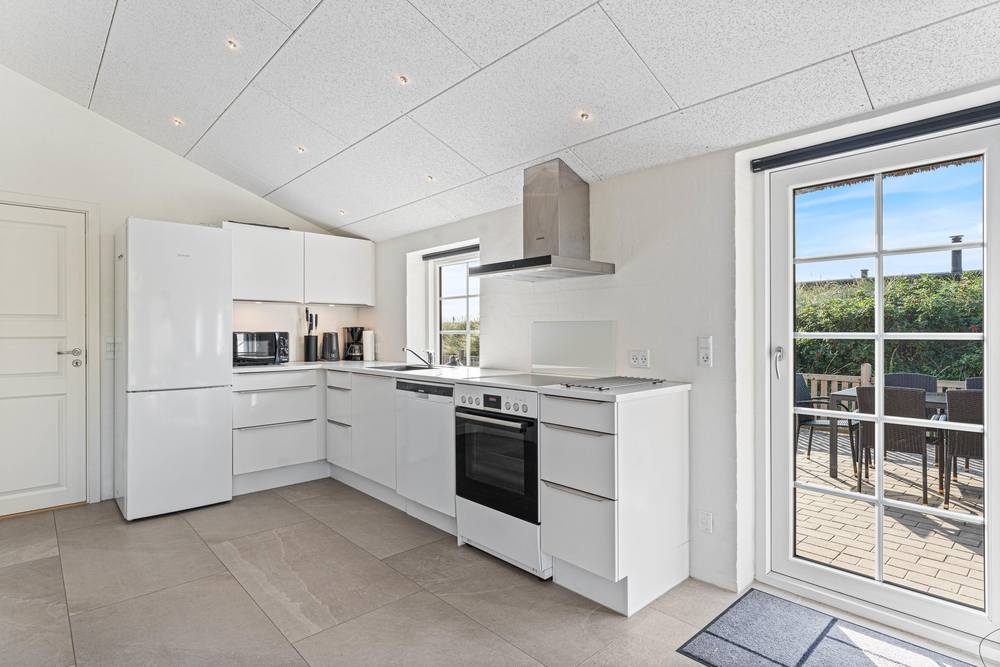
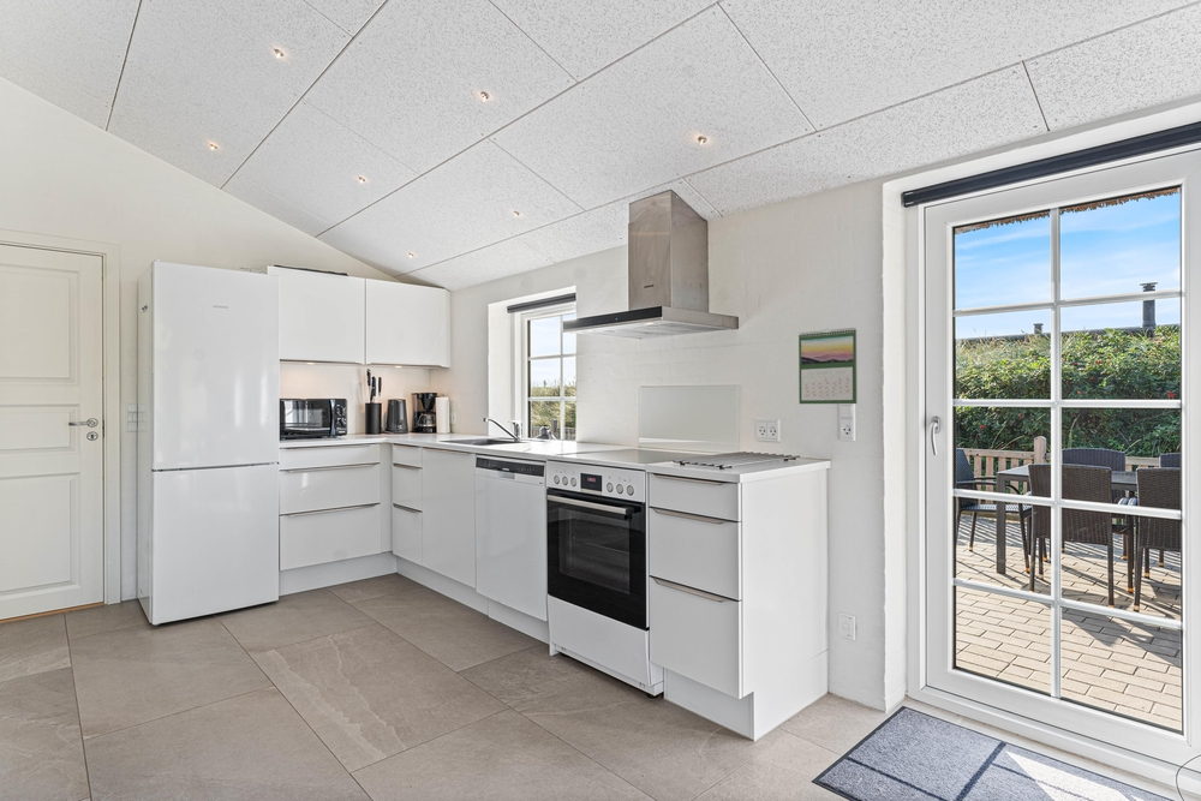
+ calendar [797,327,859,405]
